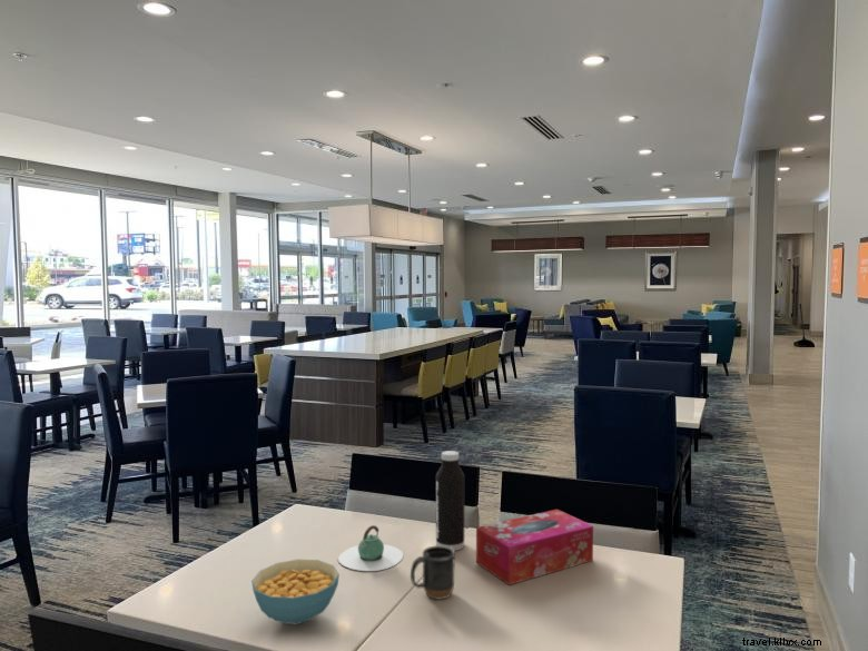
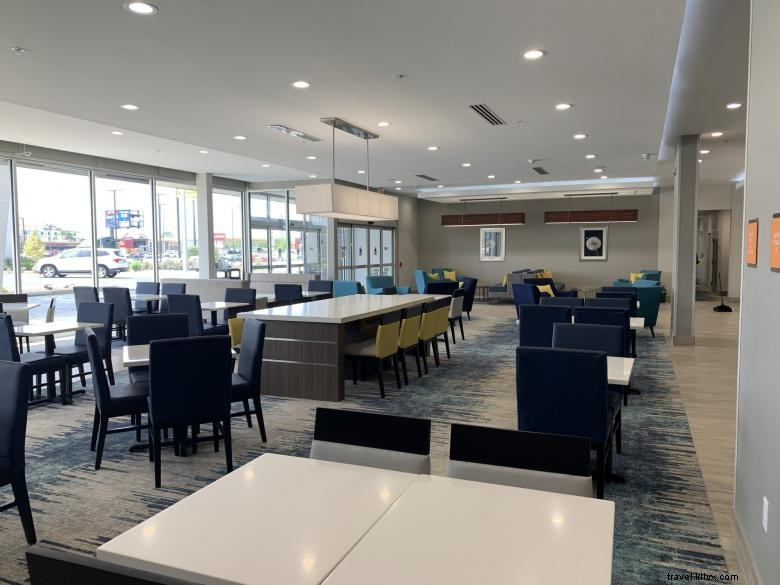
- water bottle [435,450,465,552]
- cereal bowl [250,559,341,625]
- tissue box [475,509,594,586]
- teapot [337,524,404,572]
- mug [410,544,456,601]
